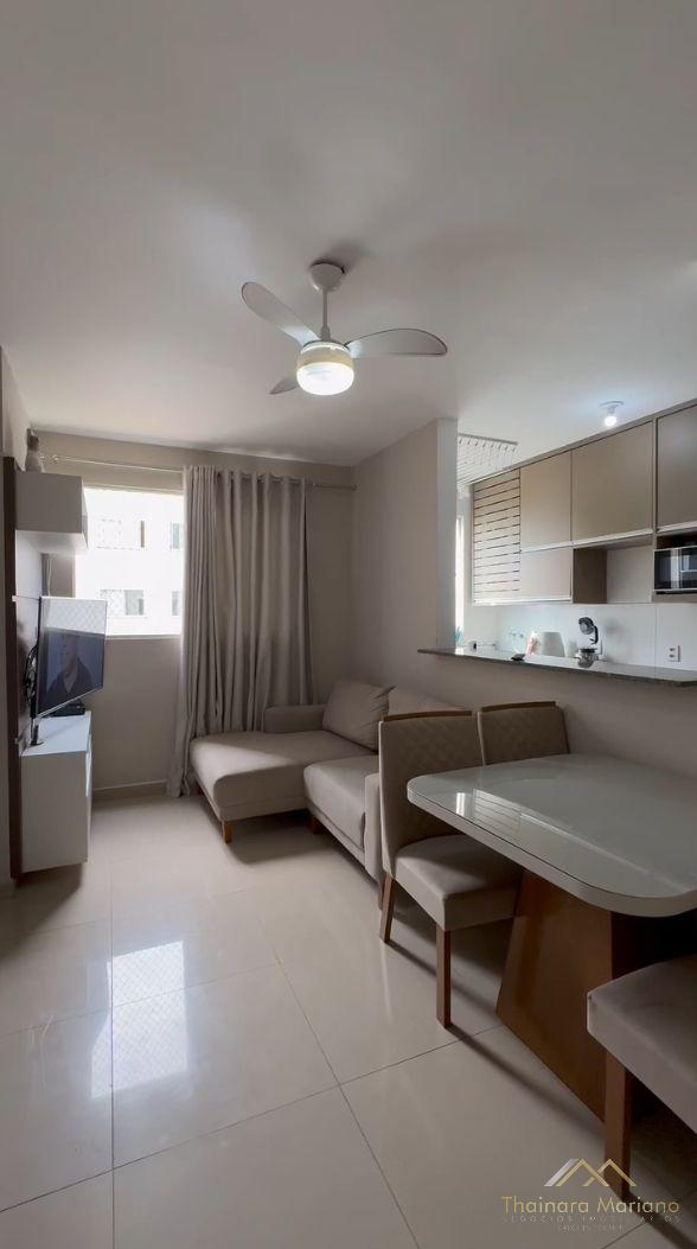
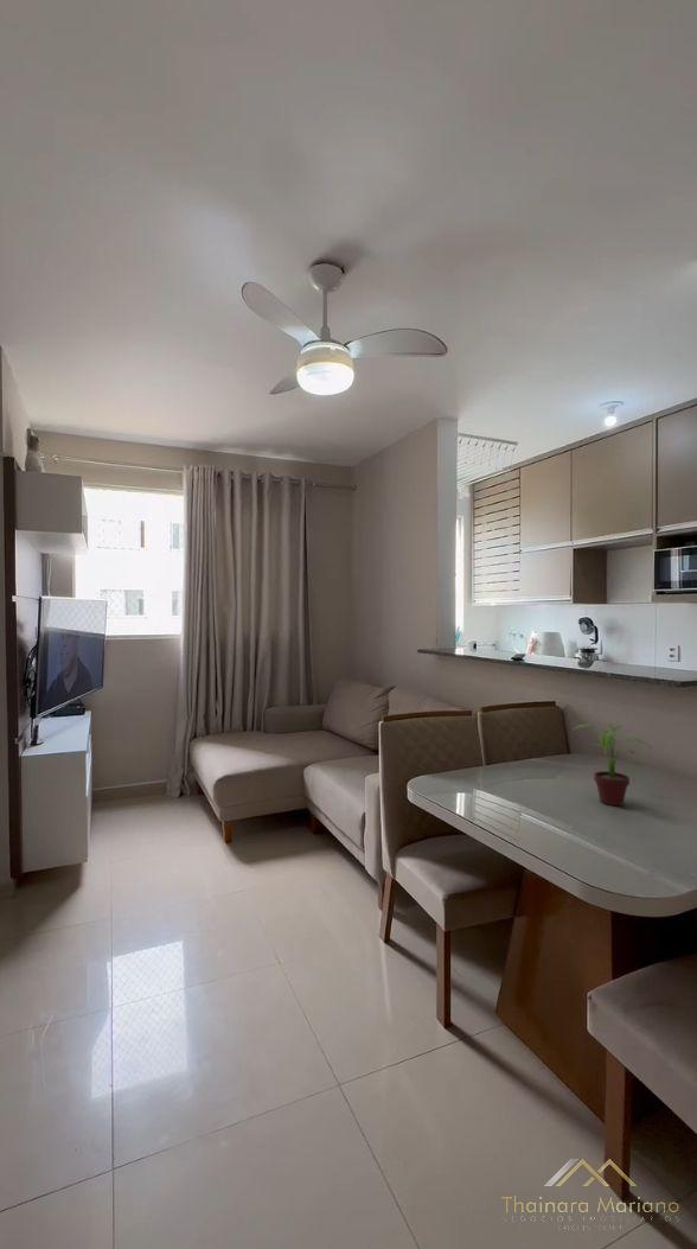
+ potted plant [568,722,652,807]
